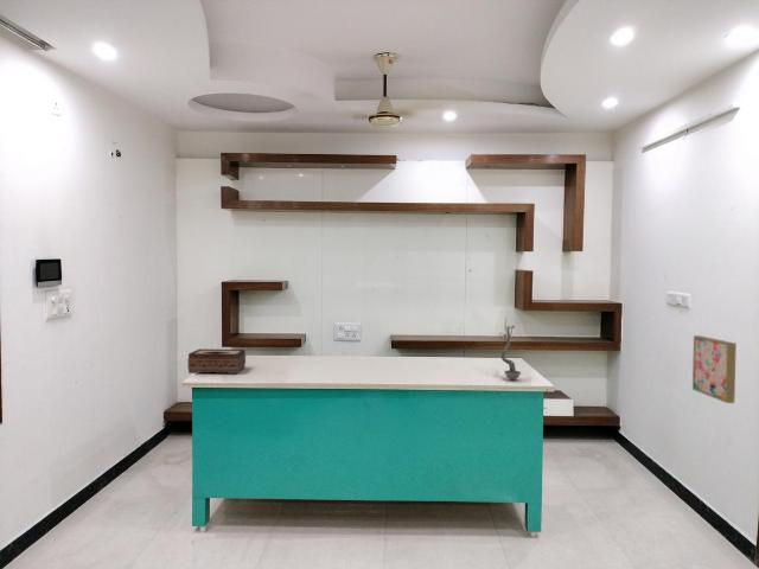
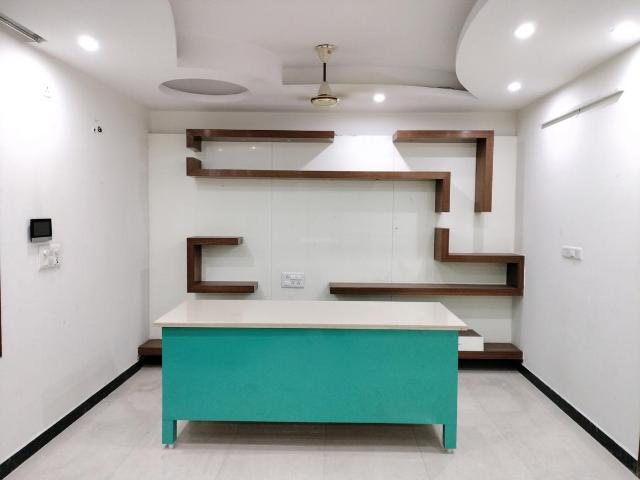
- tissue box [186,347,247,375]
- plant [498,318,525,381]
- wall art [691,334,738,404]
